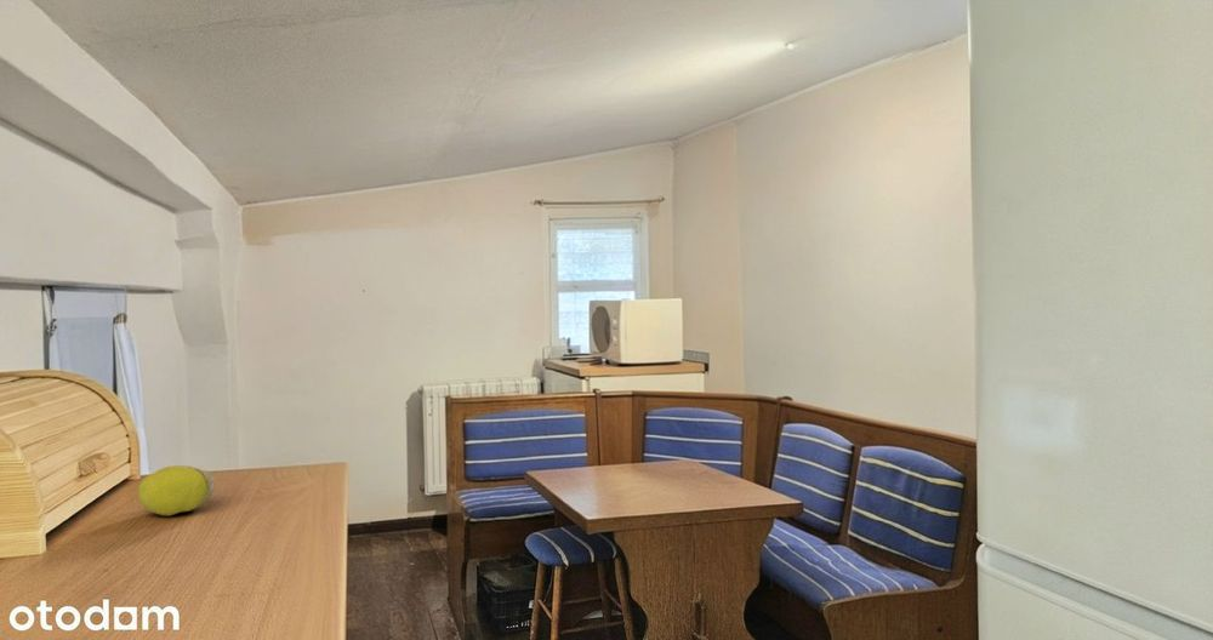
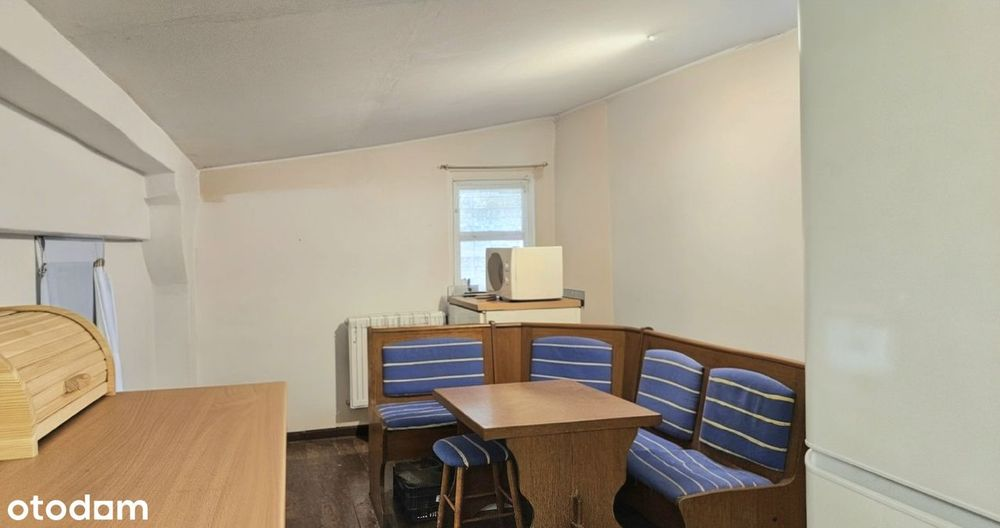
- fruit [137,464,216,516]
